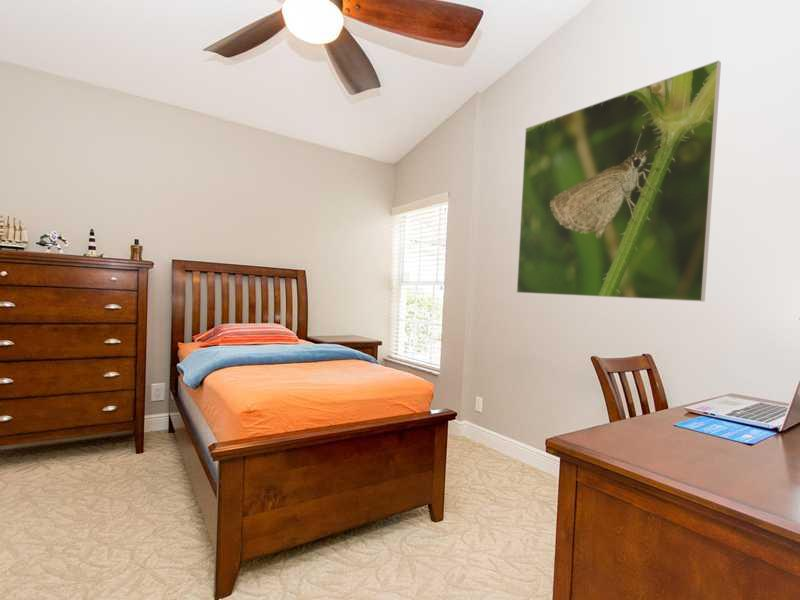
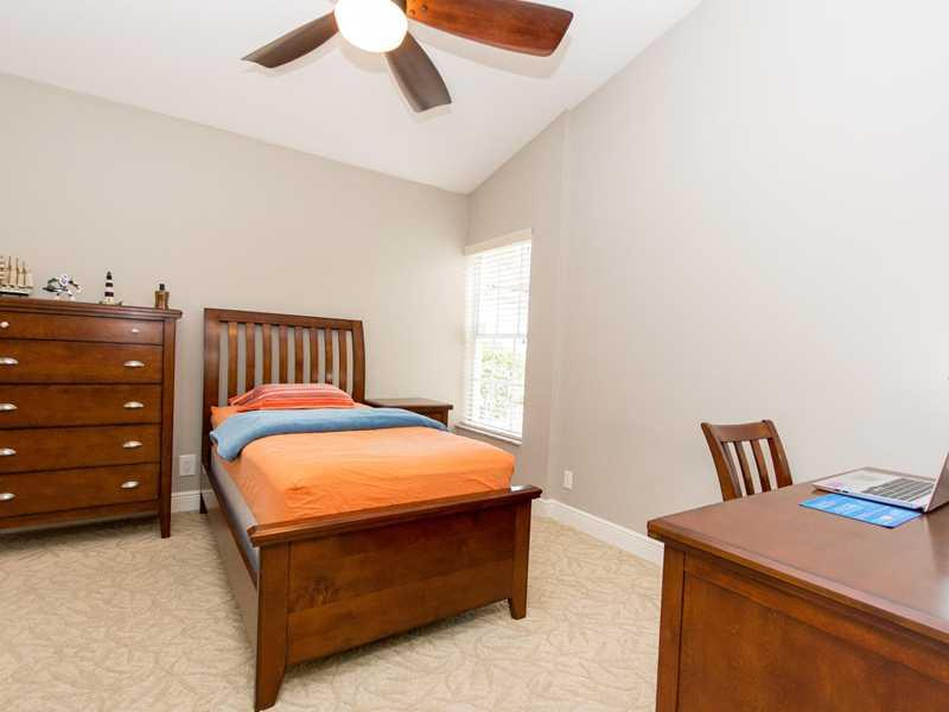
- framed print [516,60,722,303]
